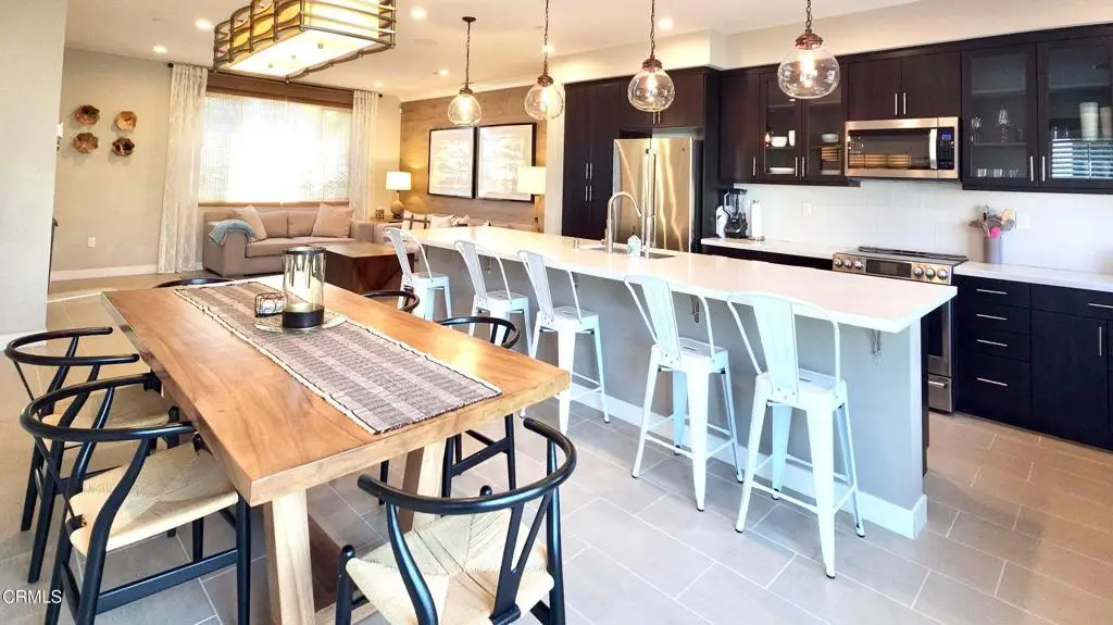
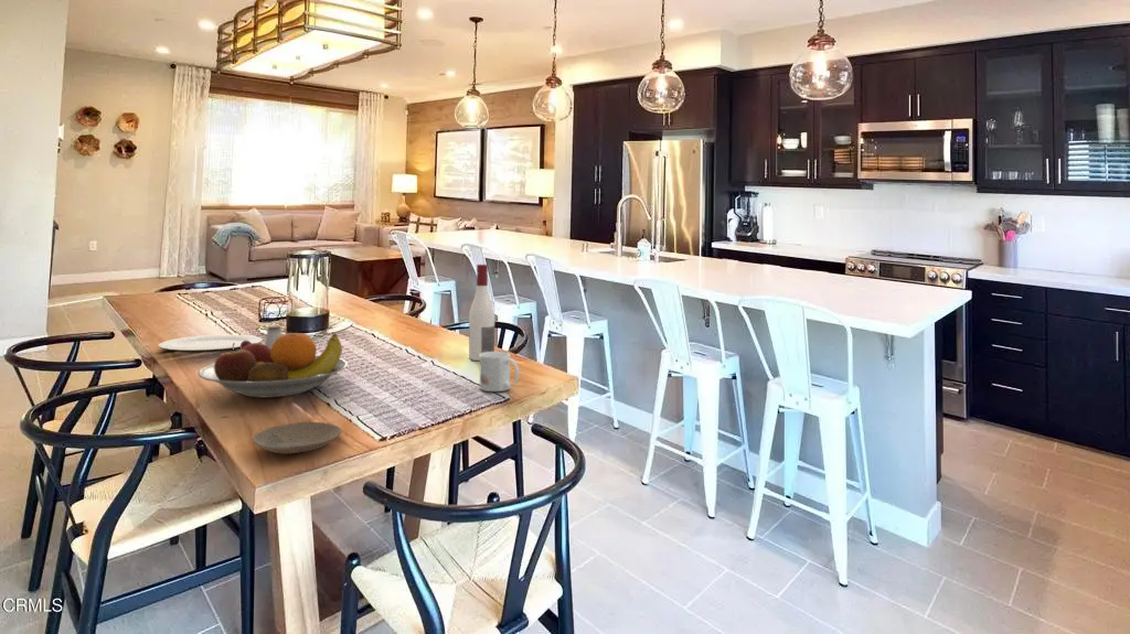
+ alcohol [468,264,495,362]
+ plate [158,334,264,354]
+ fruit bowl [198,332,349,398]
+ mug [479,351,521,393]
+ plate [252,421,342,454]
+ saltshaker [264,325,284,348]
